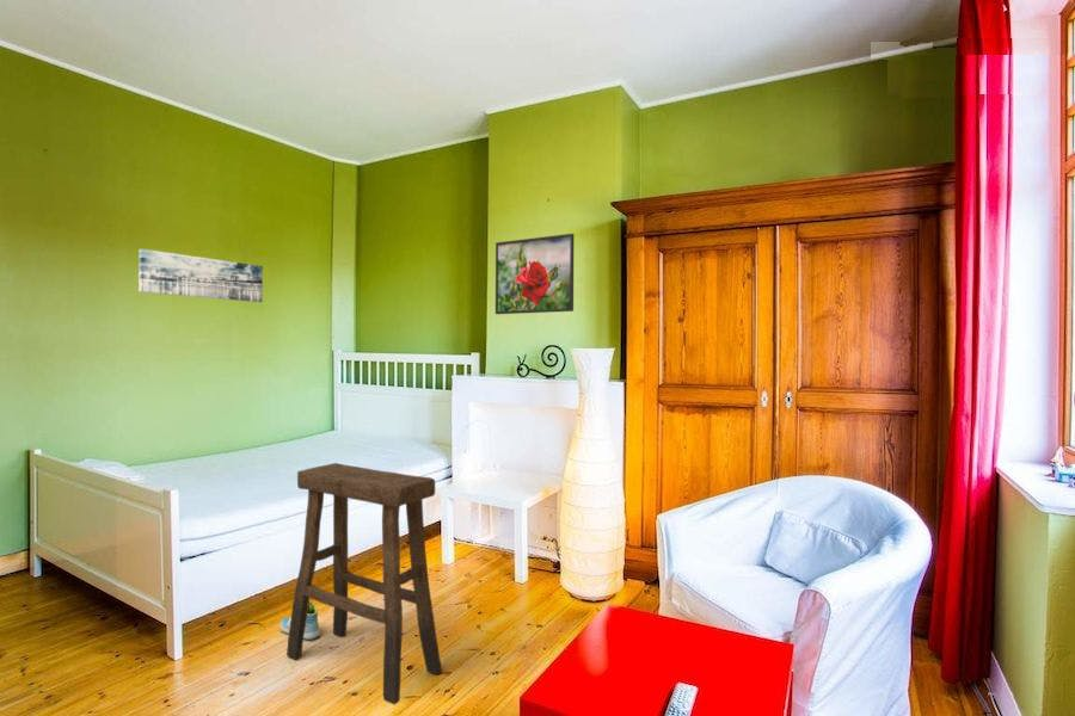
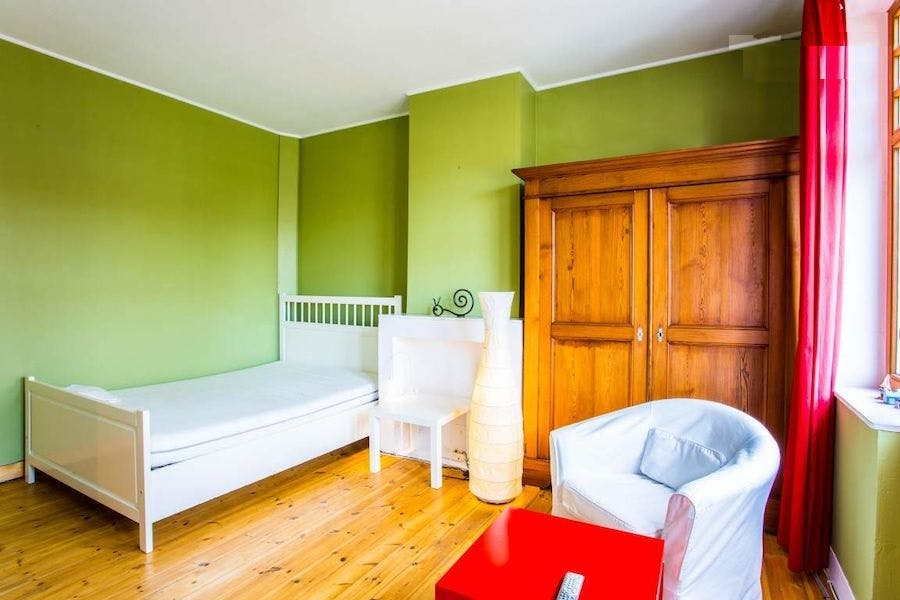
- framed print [494,233,576,315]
- stool [285,462,443,705]
- sneaker [280,600,321,641]
- wall art [137,248,264,303]
